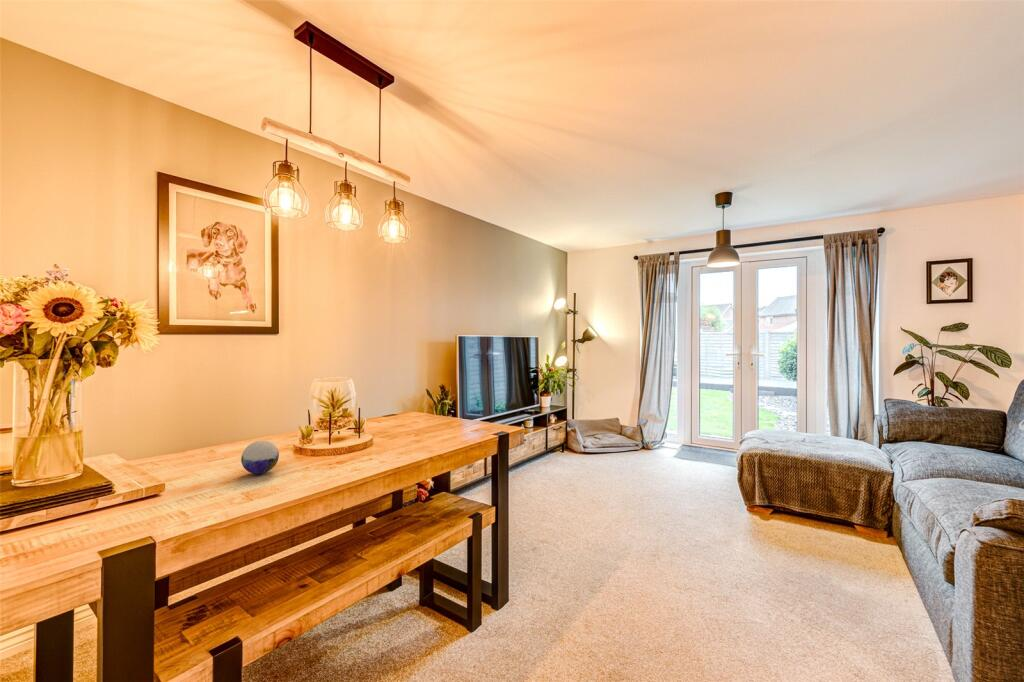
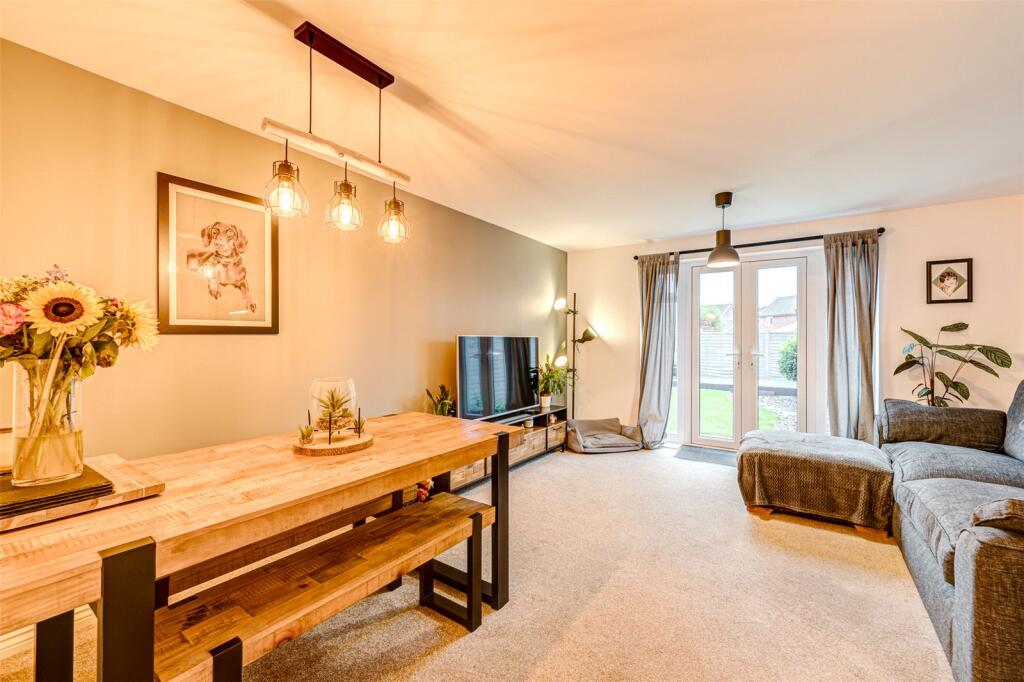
- decorative orb [240,439,280,475]
